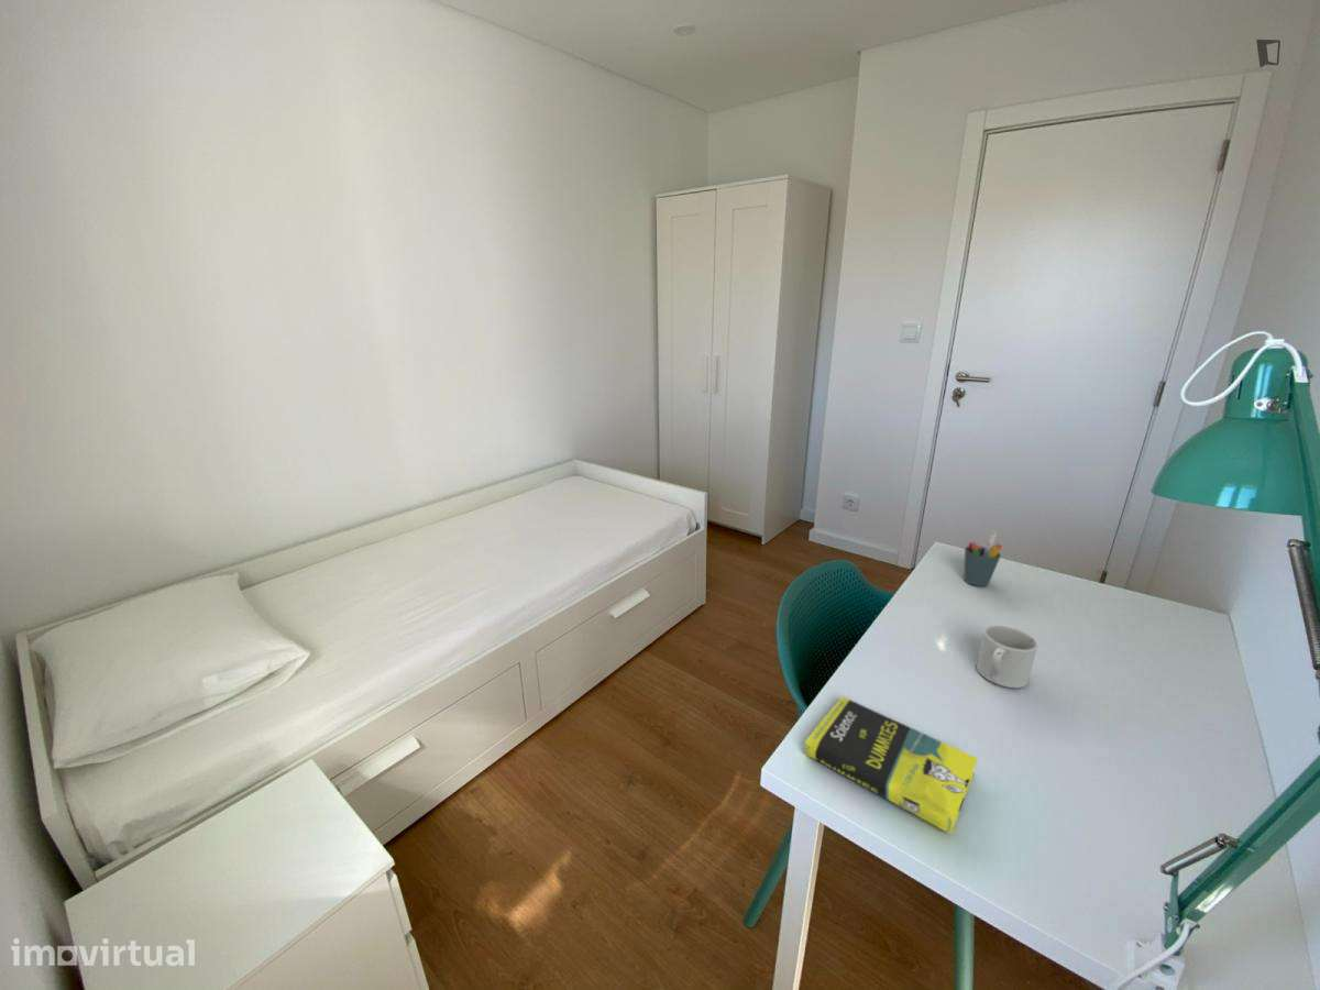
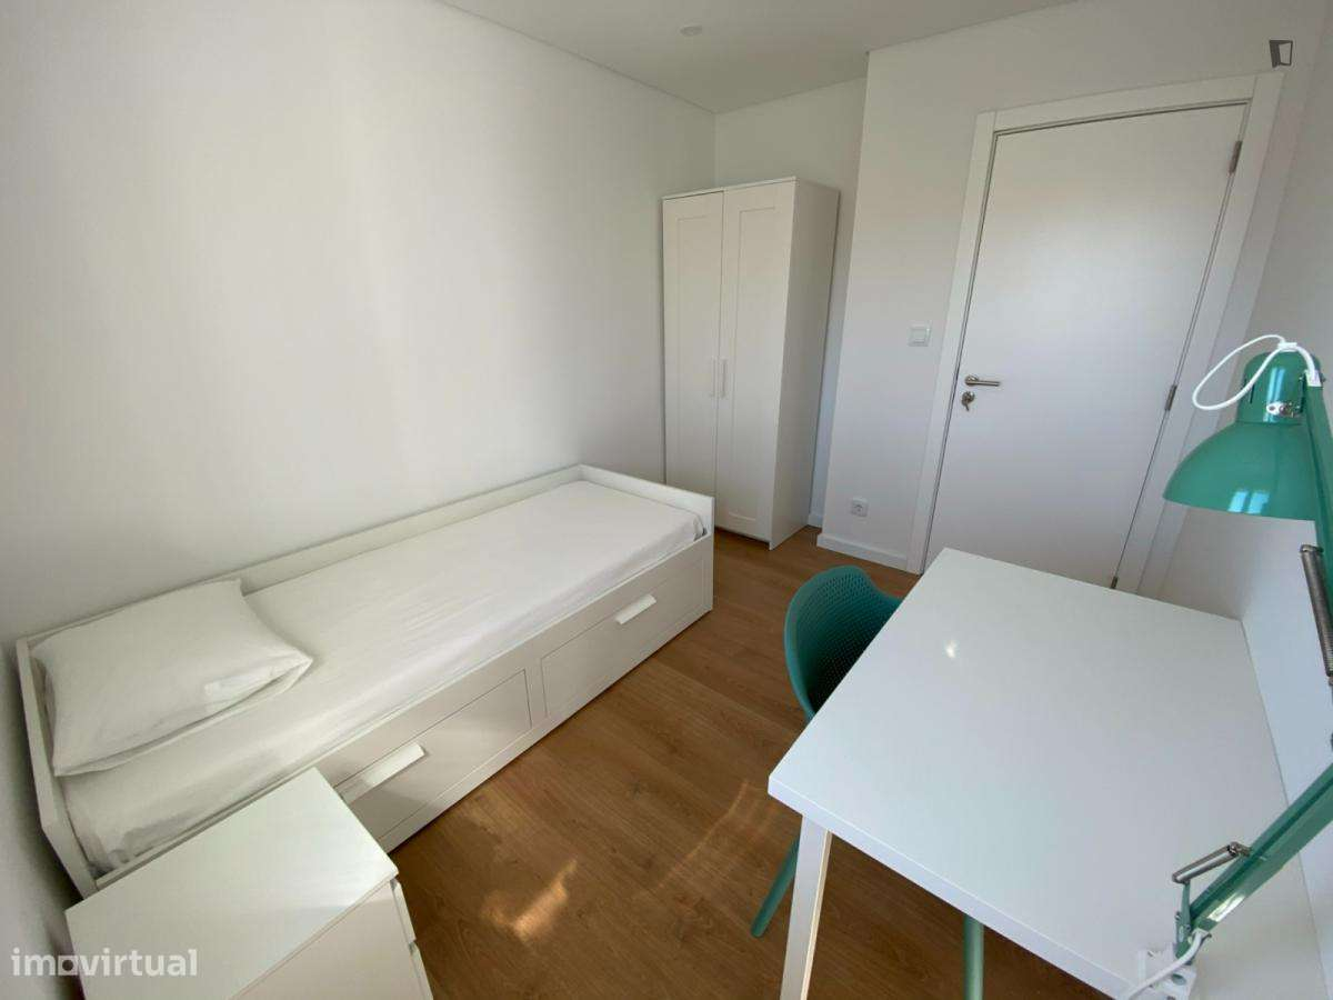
- mug [976,625,1040,689]
- pen holder [963,530,1003,587]
- book [803,695,979,835]
